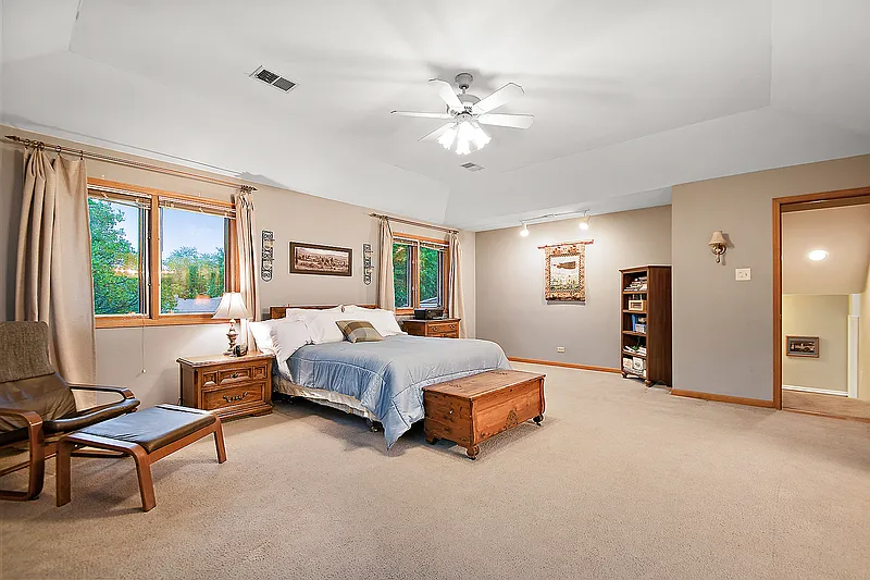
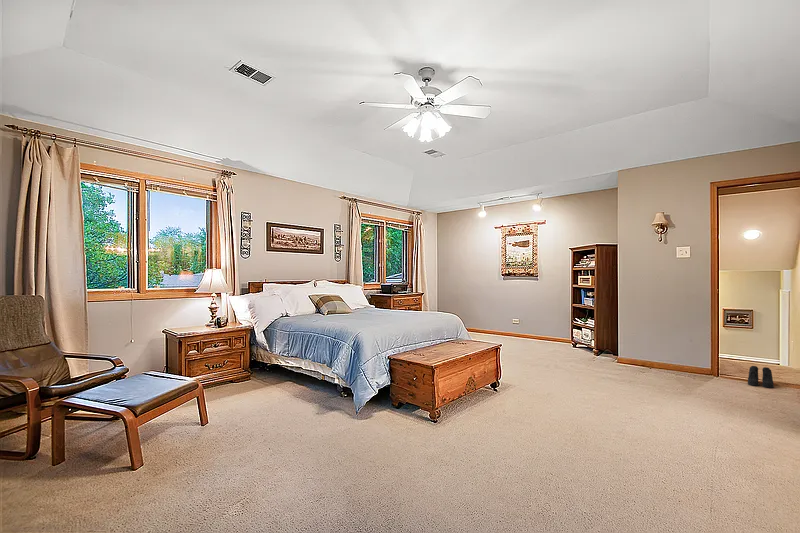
+ boots [747,365,775,389]
